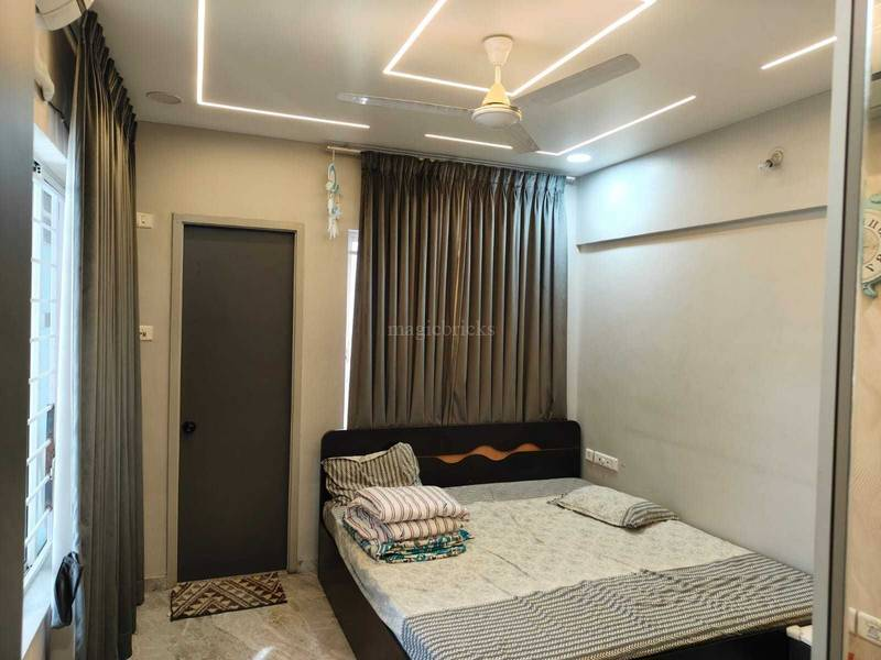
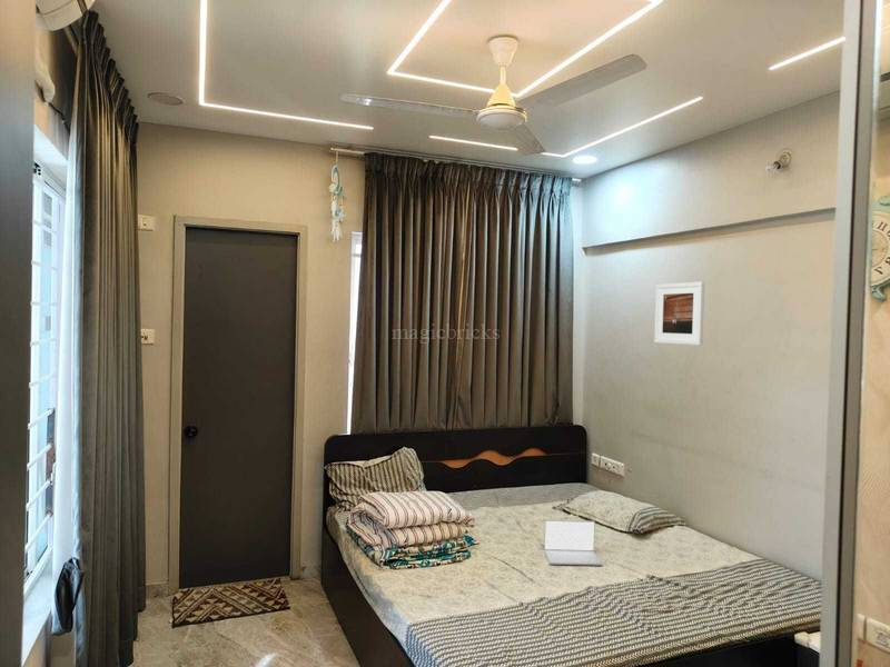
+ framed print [653,280,705,347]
+ laptop [543,519,603,567]
